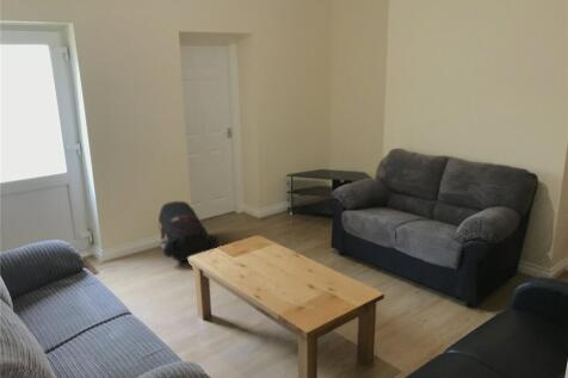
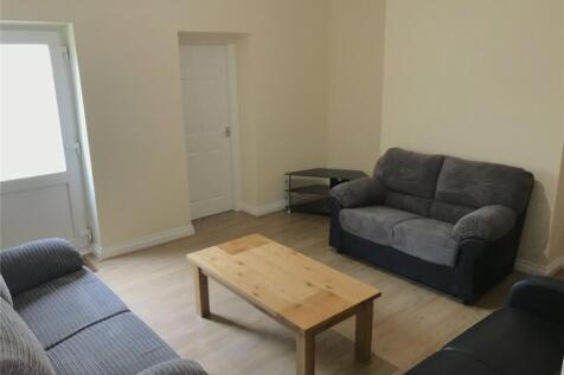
- backpack [158,200,220,262]
